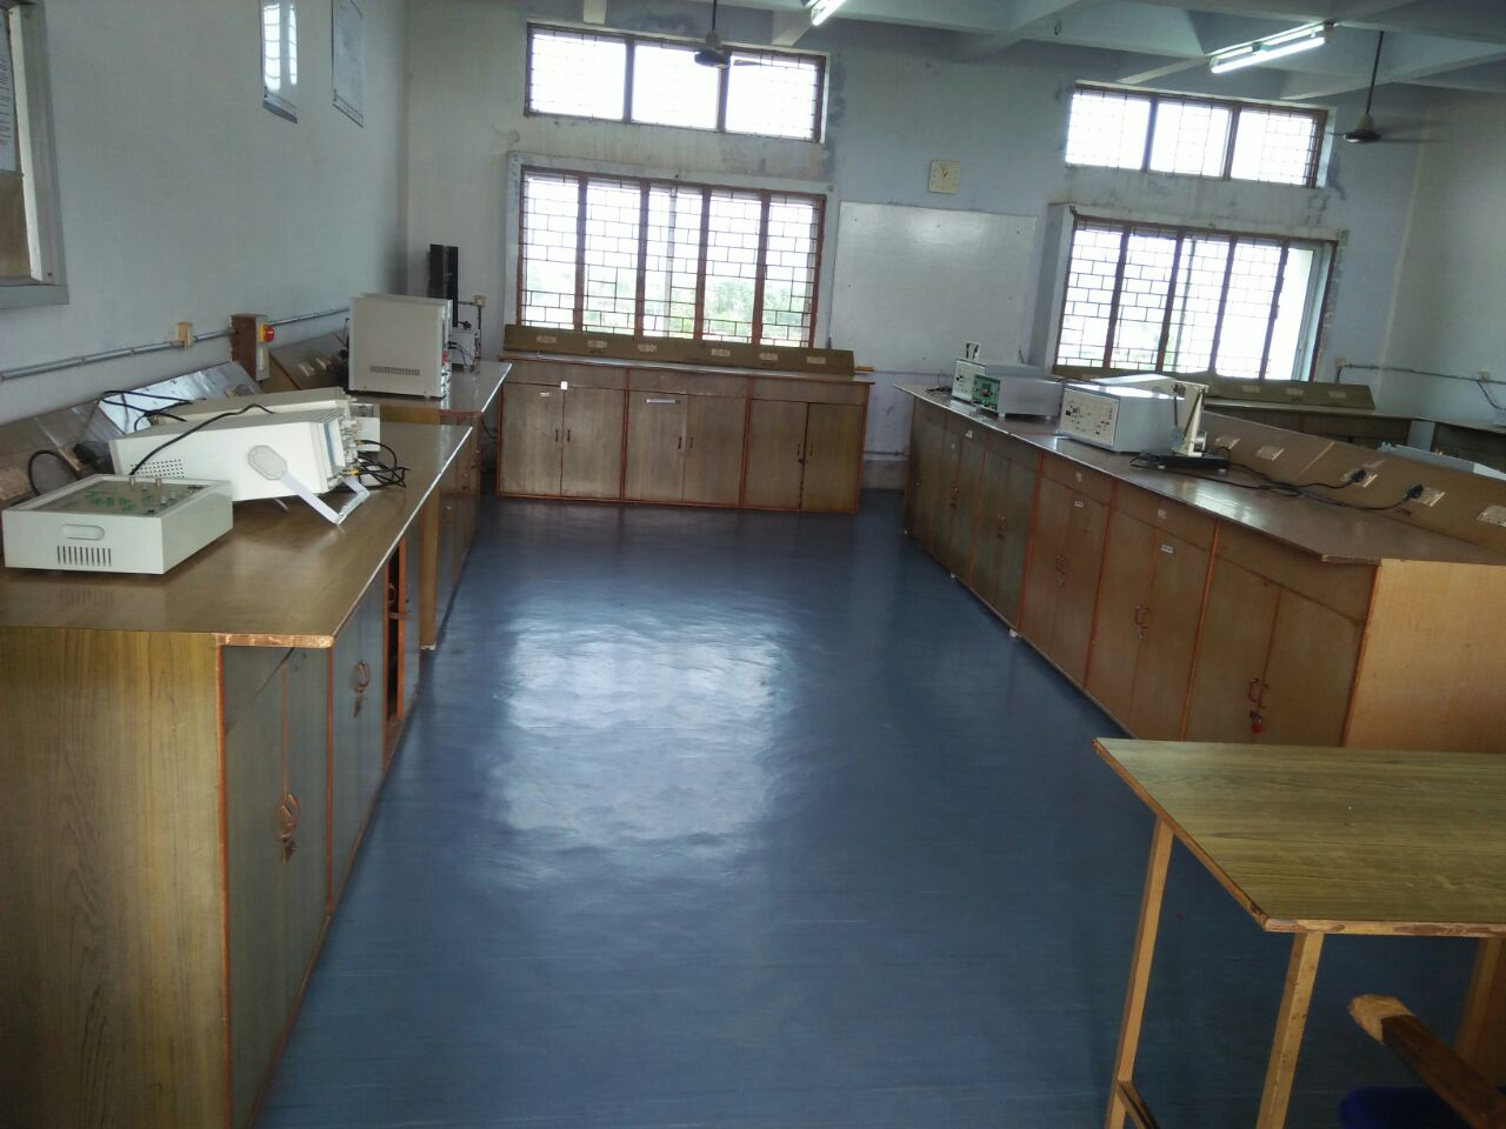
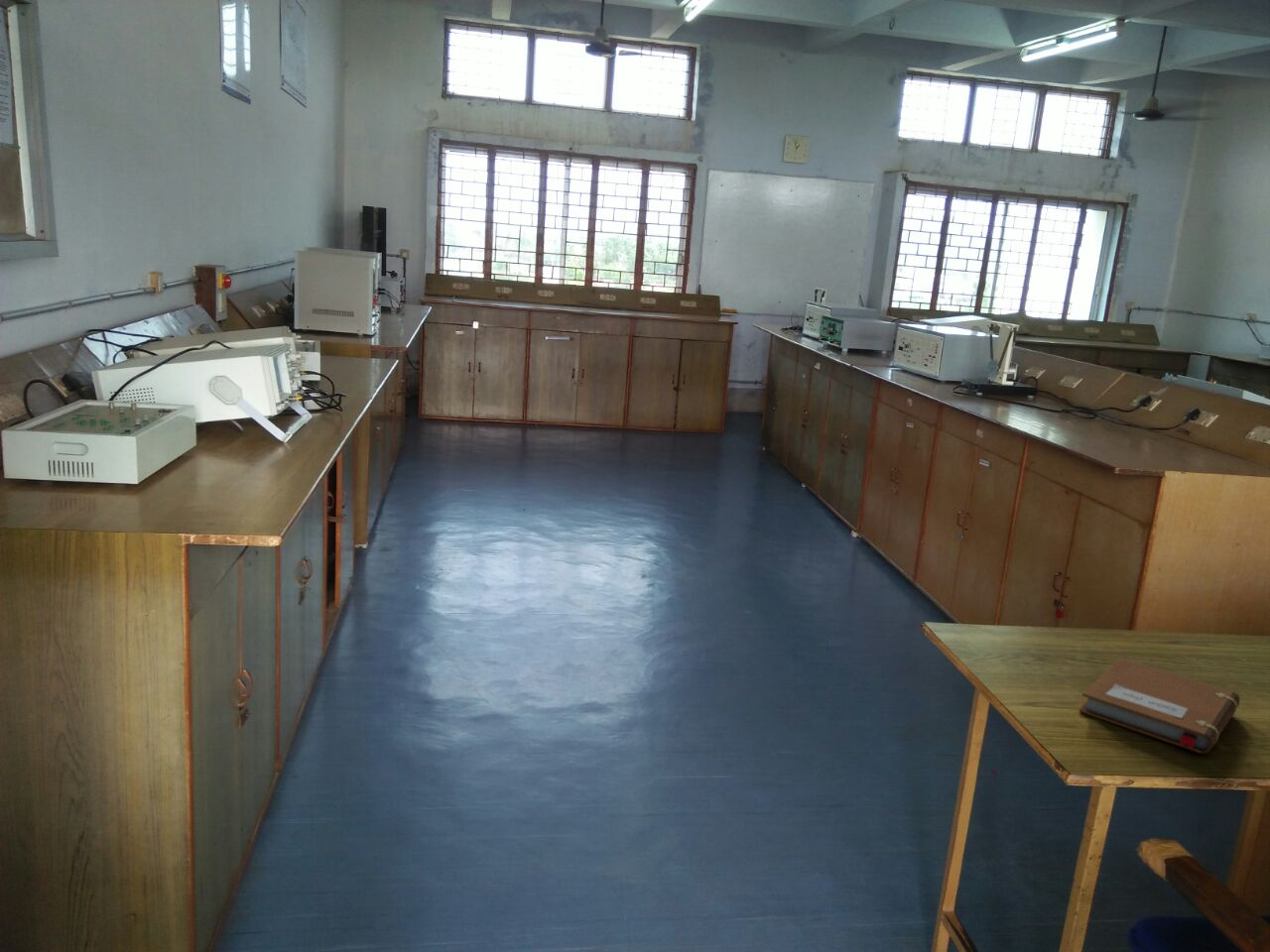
+ notebook [1079,656,1241,755]
